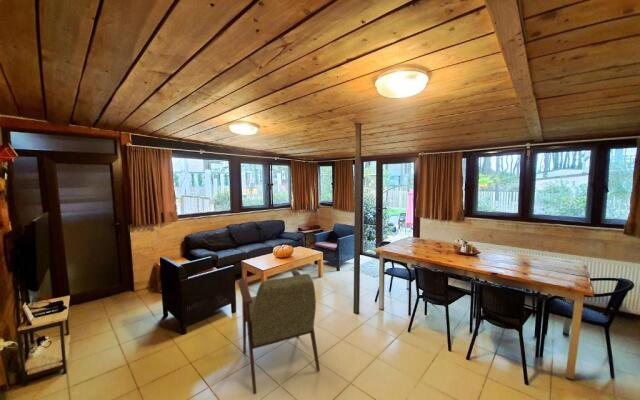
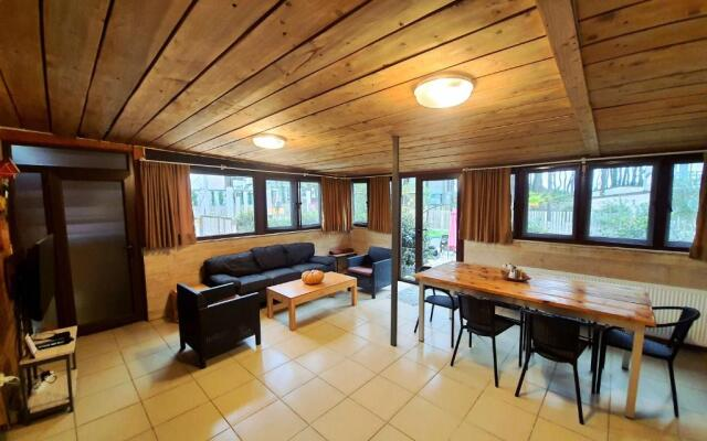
- armchair [238,269,321,395]
